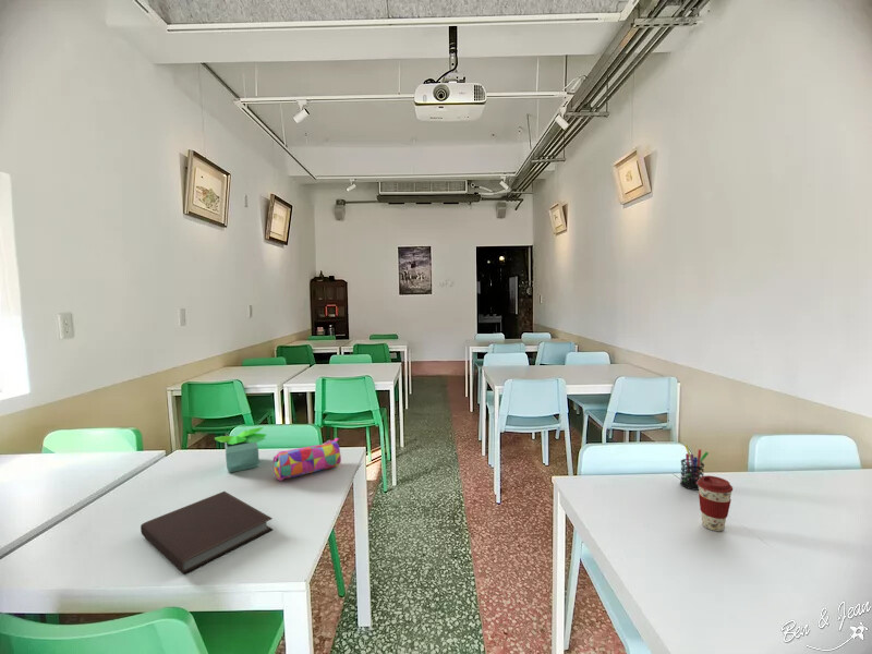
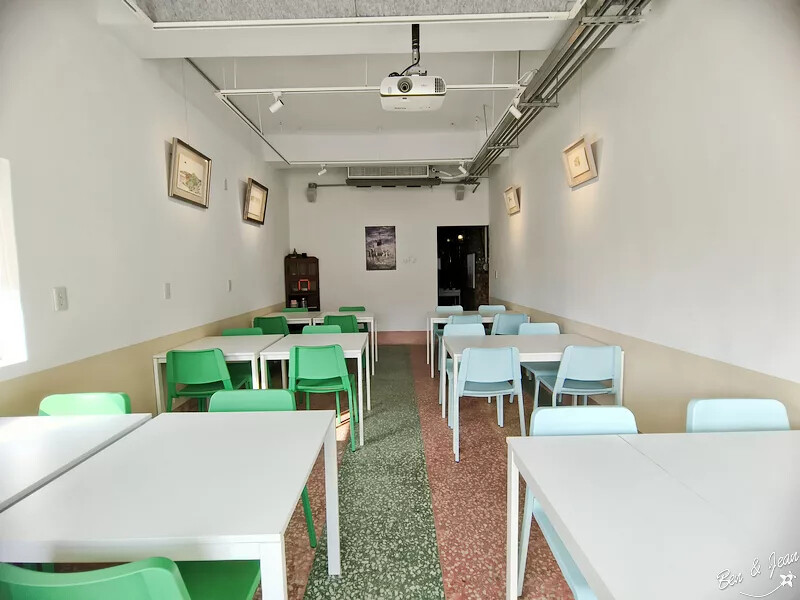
- notebook [140,491,274,576]
- pencil case [272,437,342,482]
- coffee cup [698,475,734,532]
- potted plant [214,426,267,474]
- pen holder [679,445,710,492]
